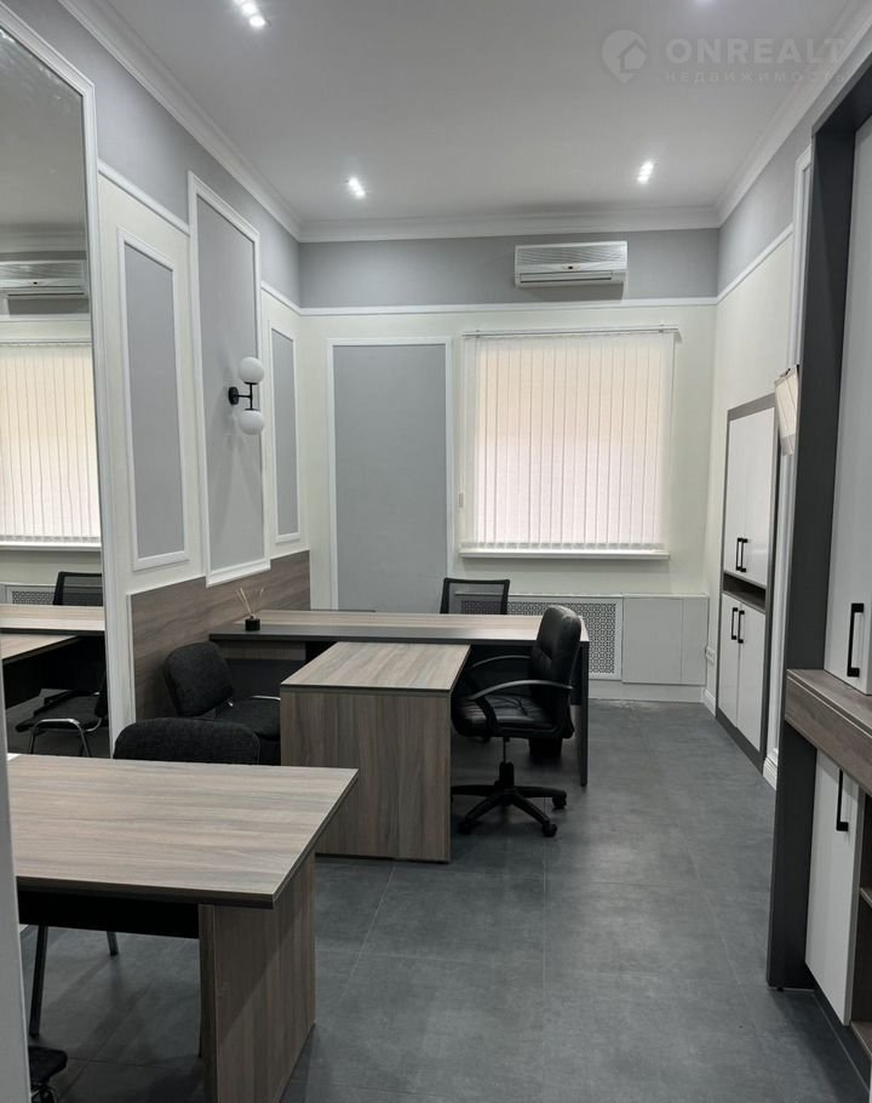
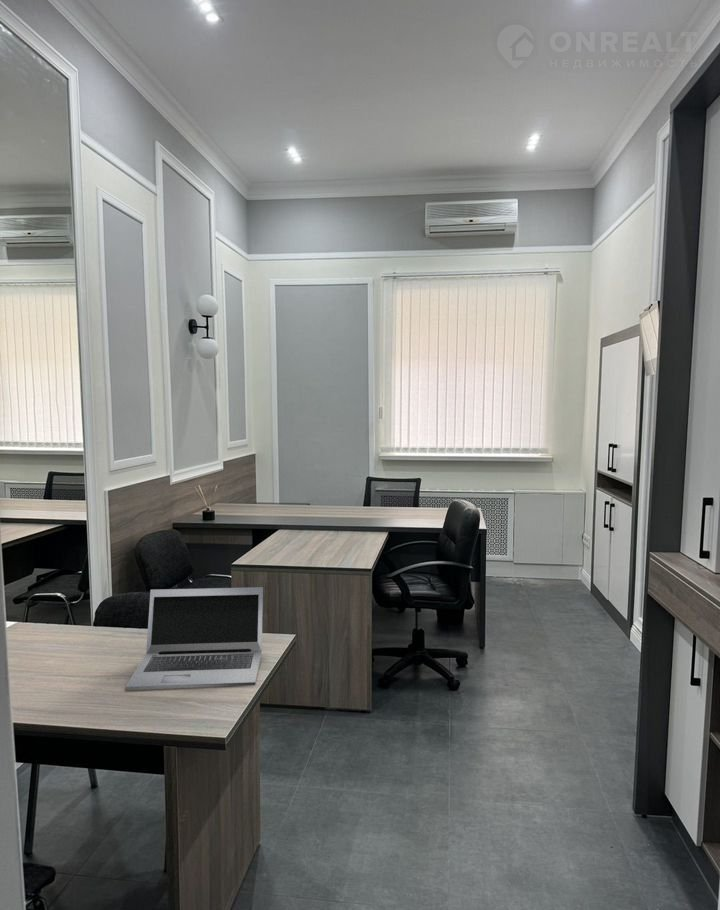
+ laptop [124,586,264,692]
